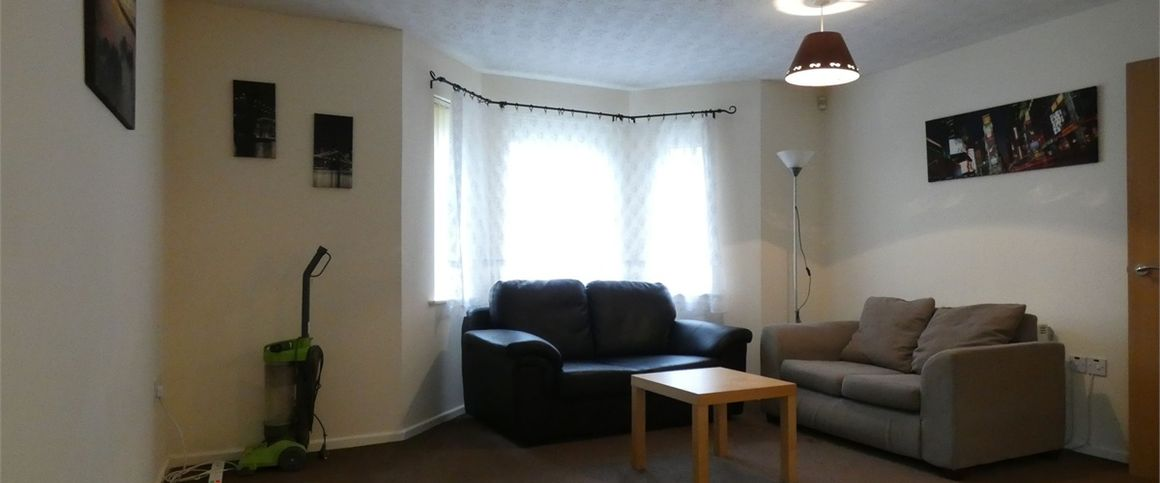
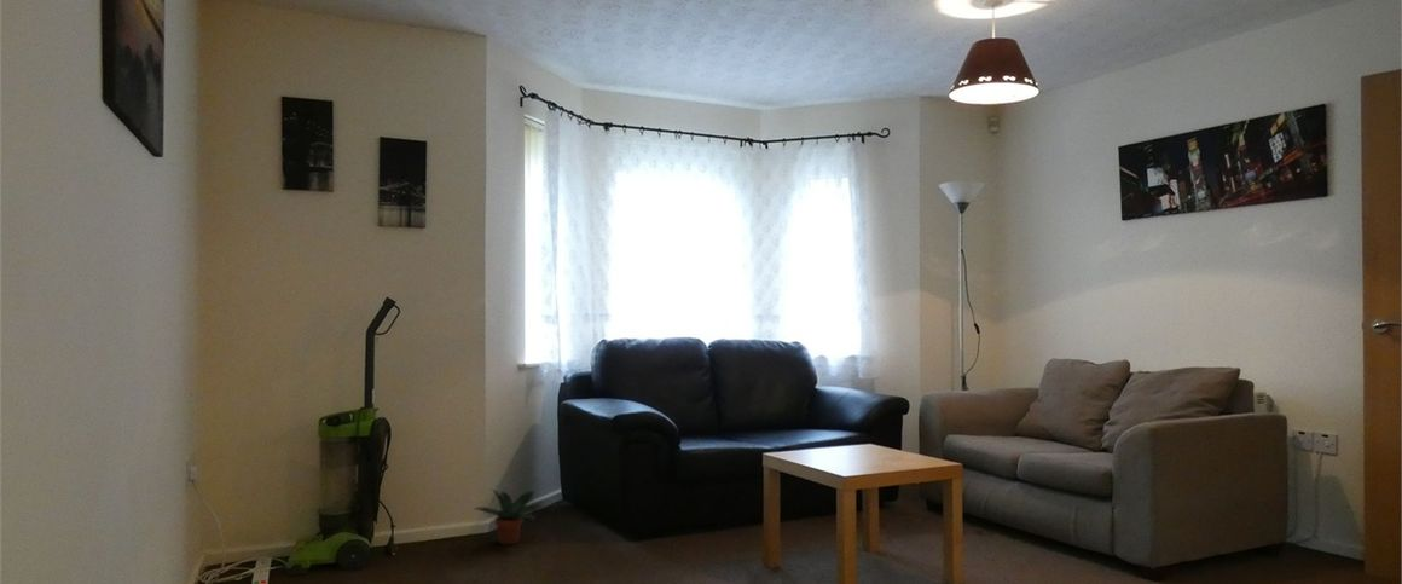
+ potted plant [474,487,545,545]
